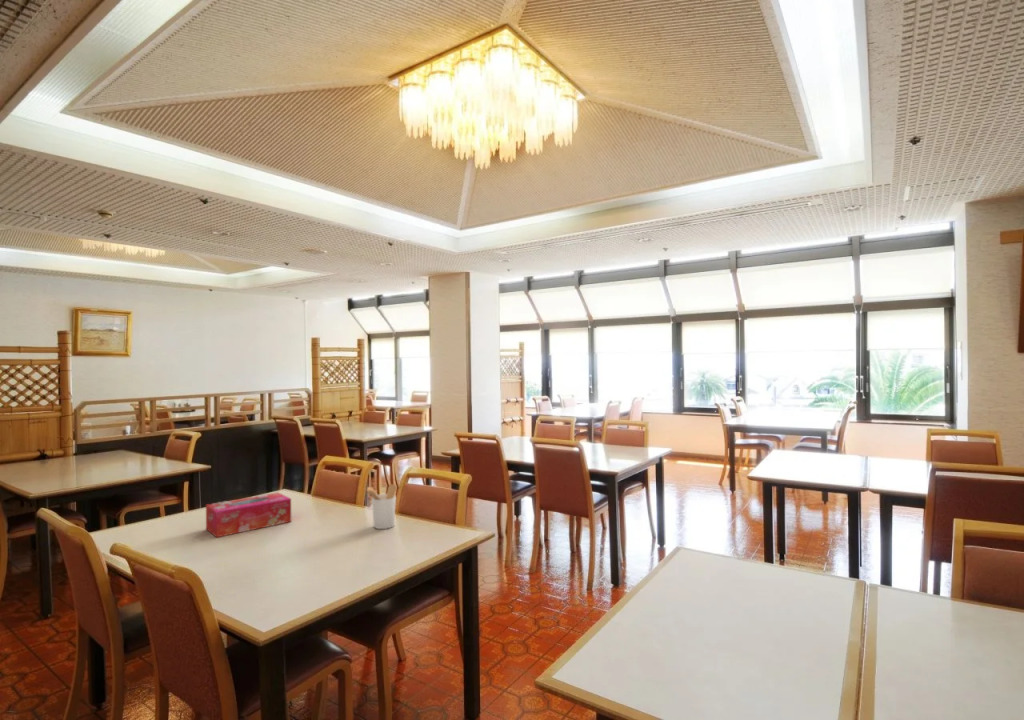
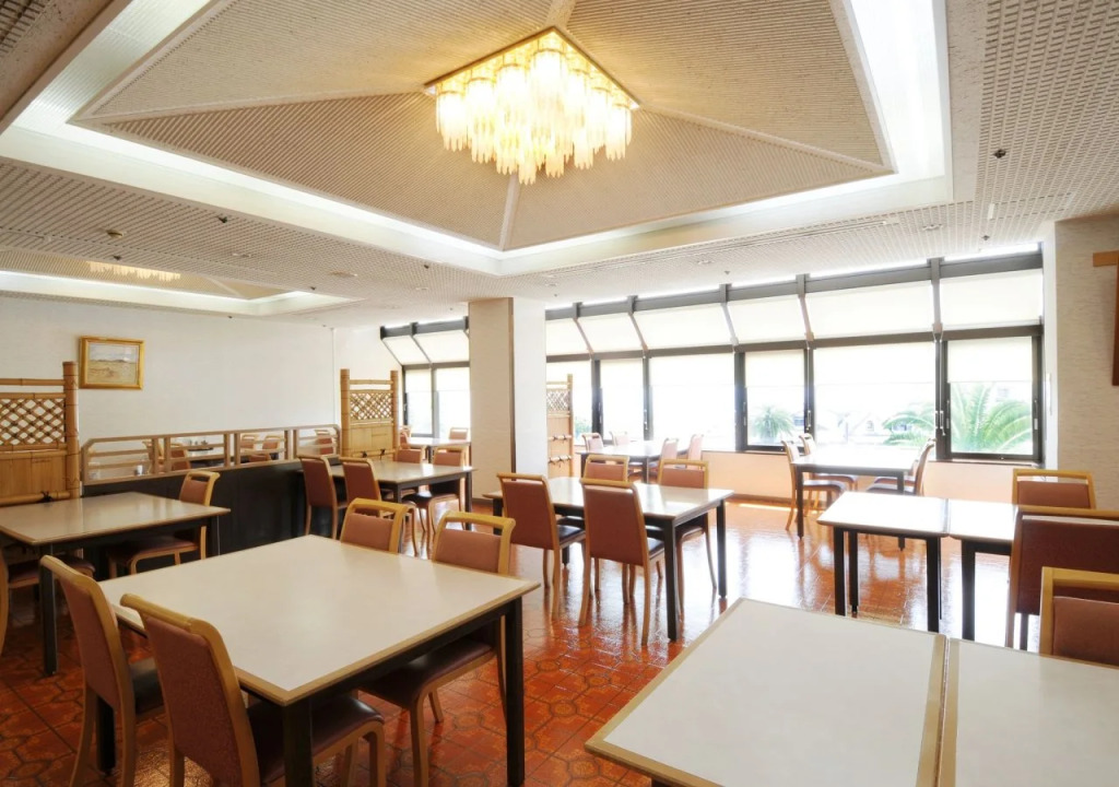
- tissue box [205,492,292,539]
- utensil holder [364,483,398,530]
